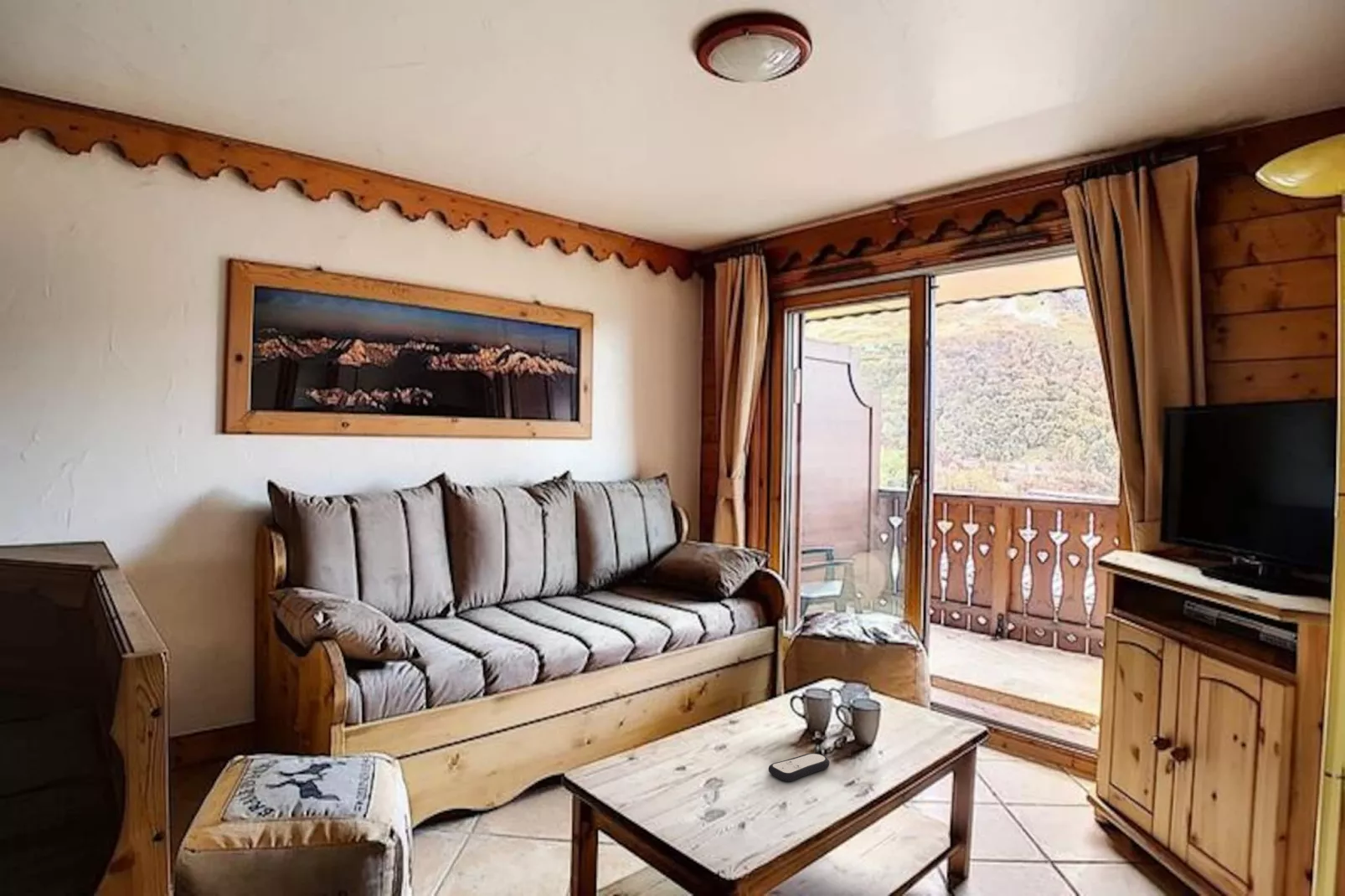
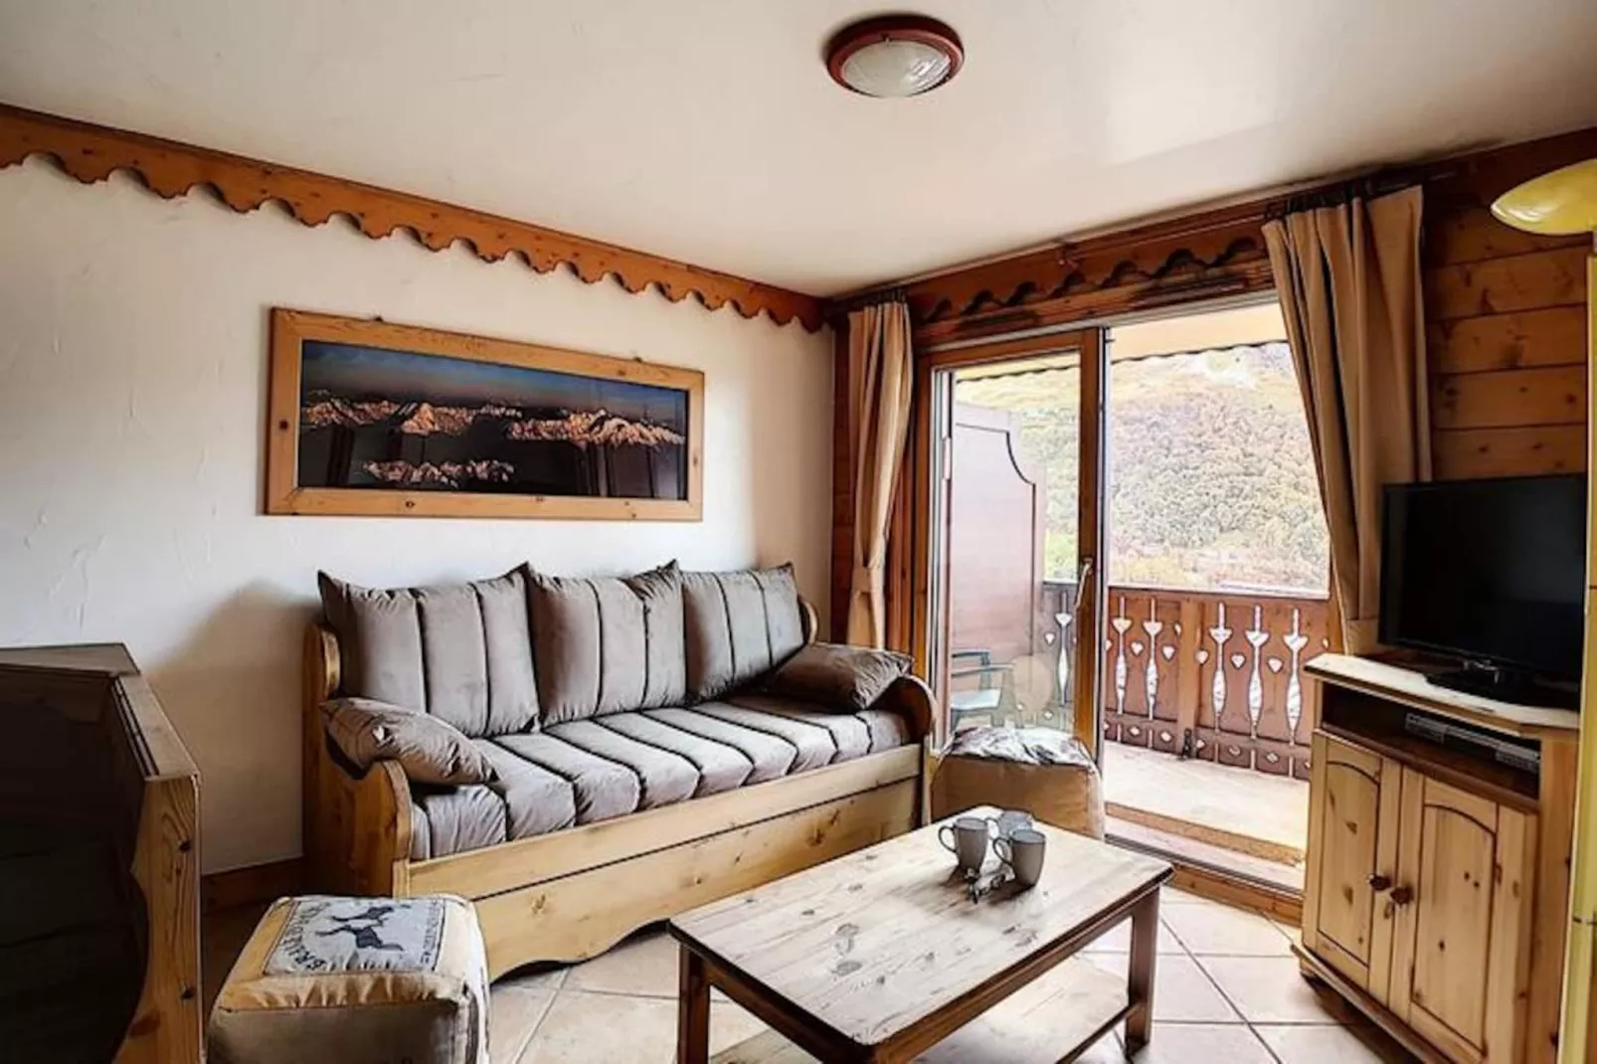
- remote control [768,752,831,782]
